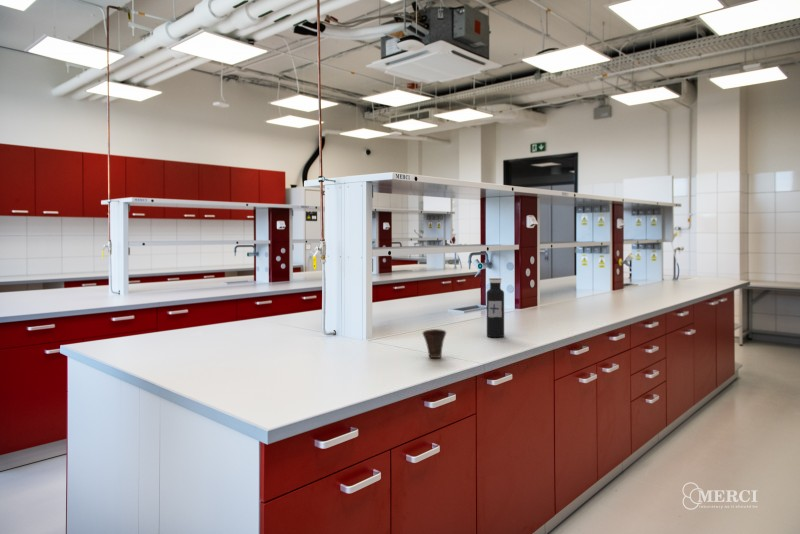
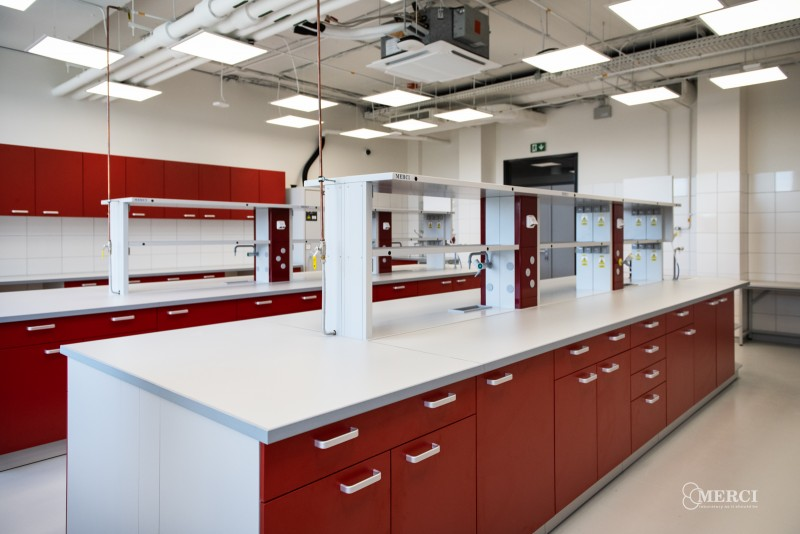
- cup [422,328,447,359]
- water bottle [486,277,505,338]
